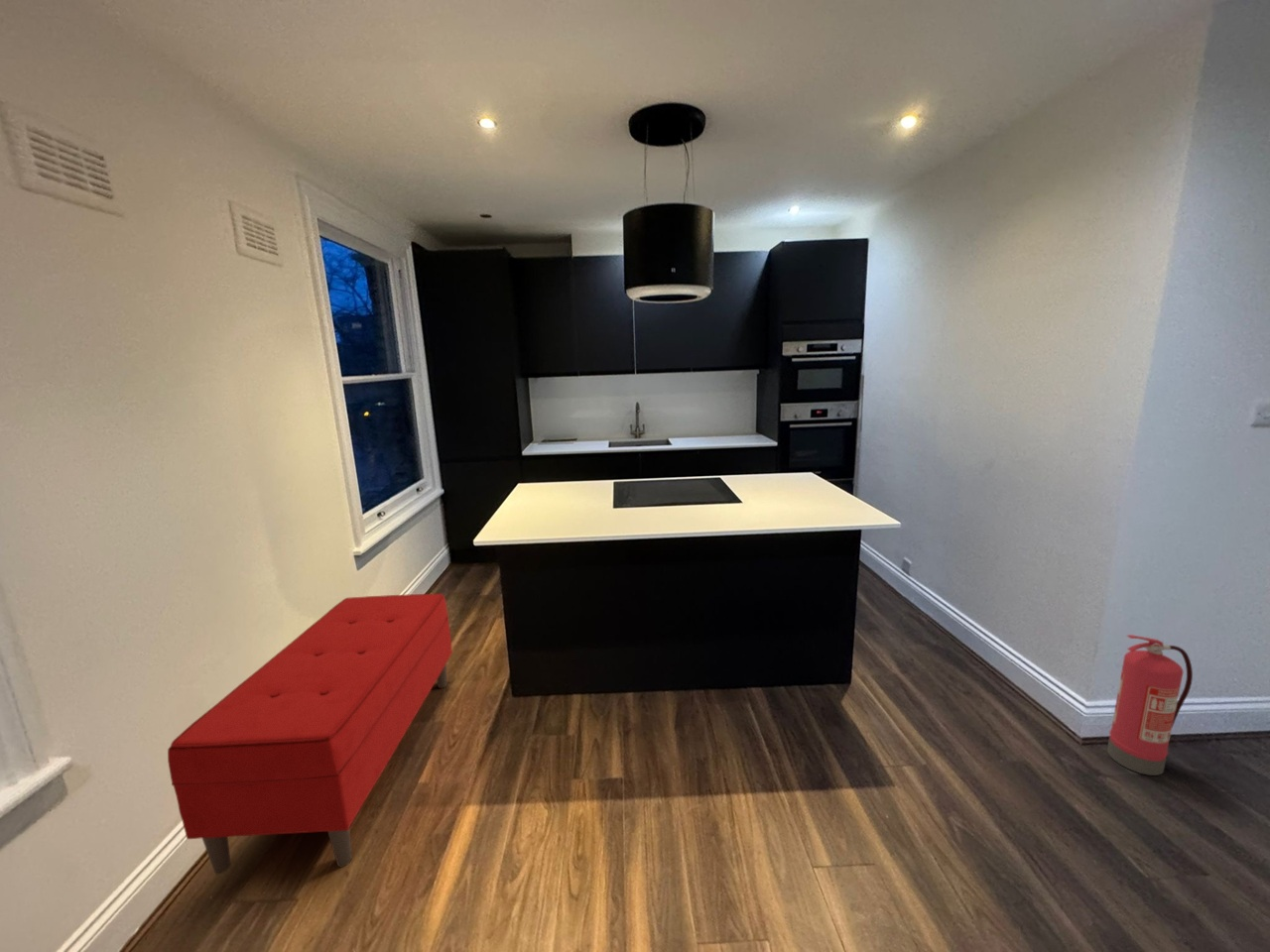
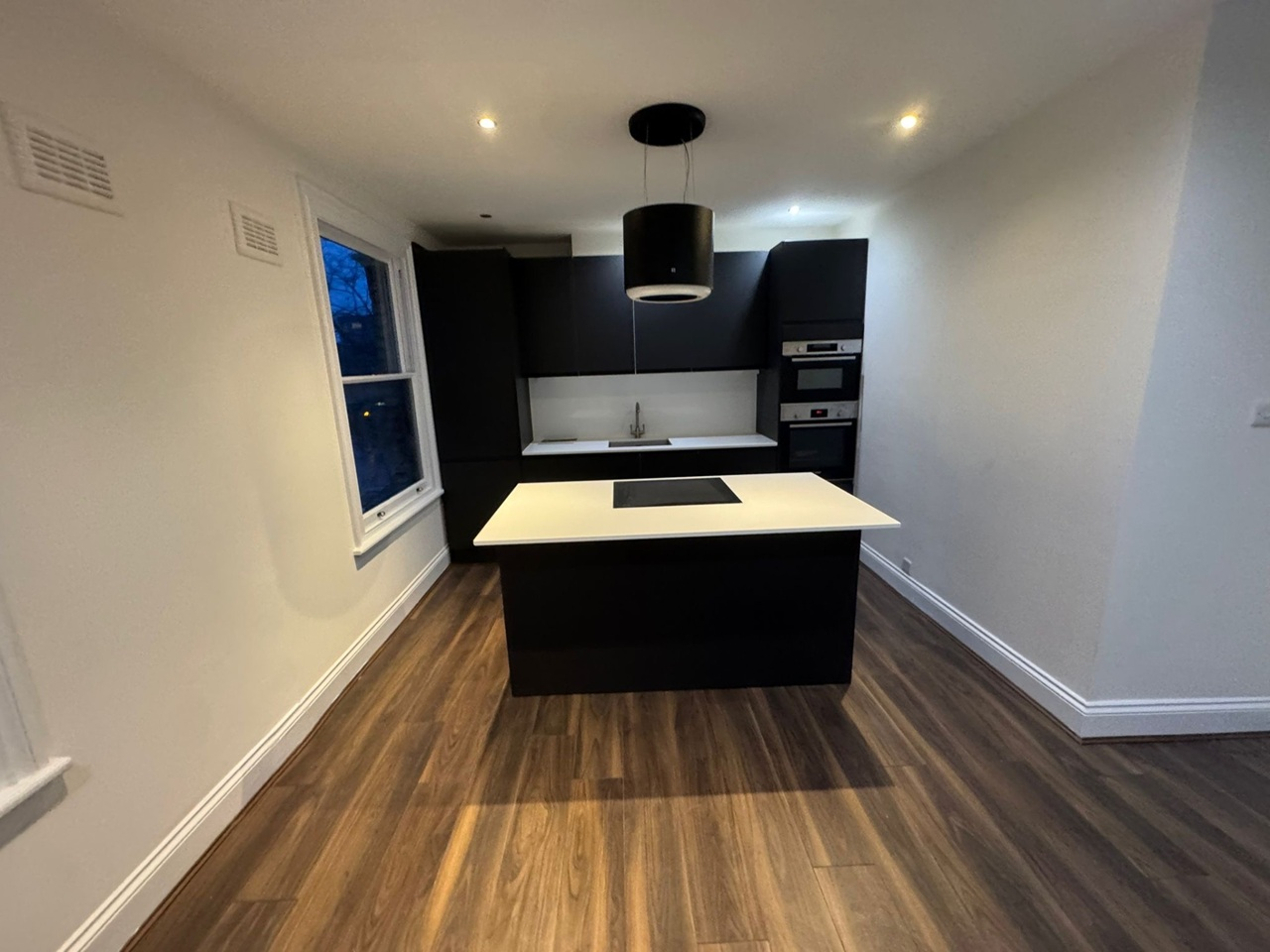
- fire extinguisher [1106,634,1194,776]
- bench [167,593,453,875]
